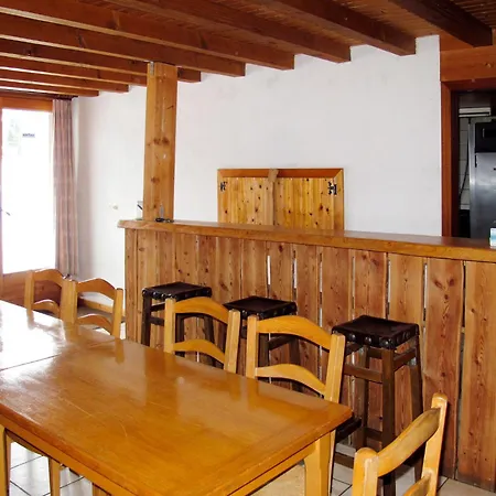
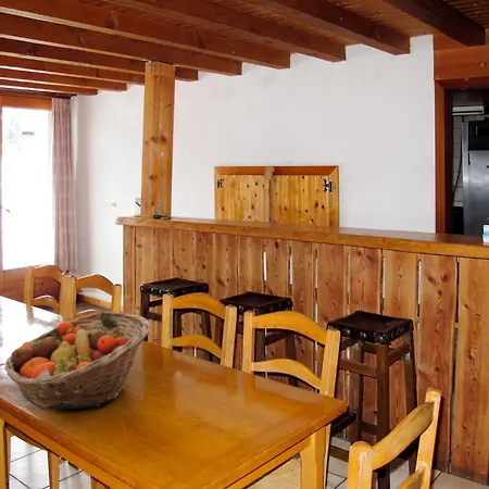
+ fruit basket [3,311,151,410]
